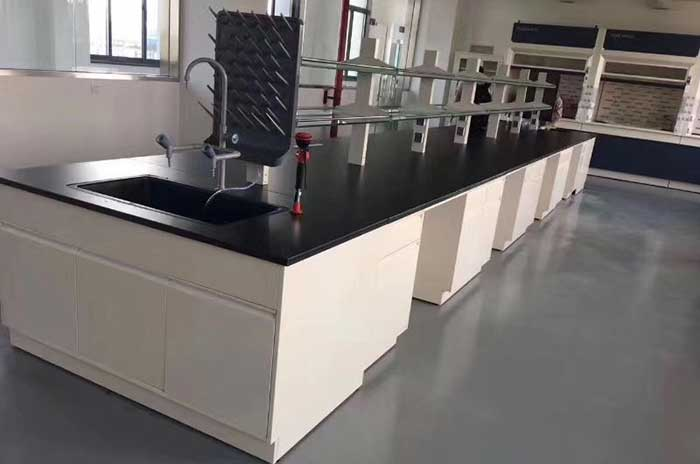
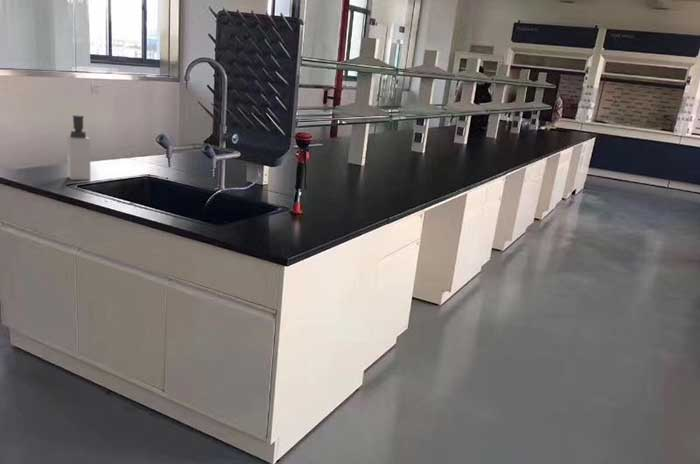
+ soap dispenser [66,114,91,181]
